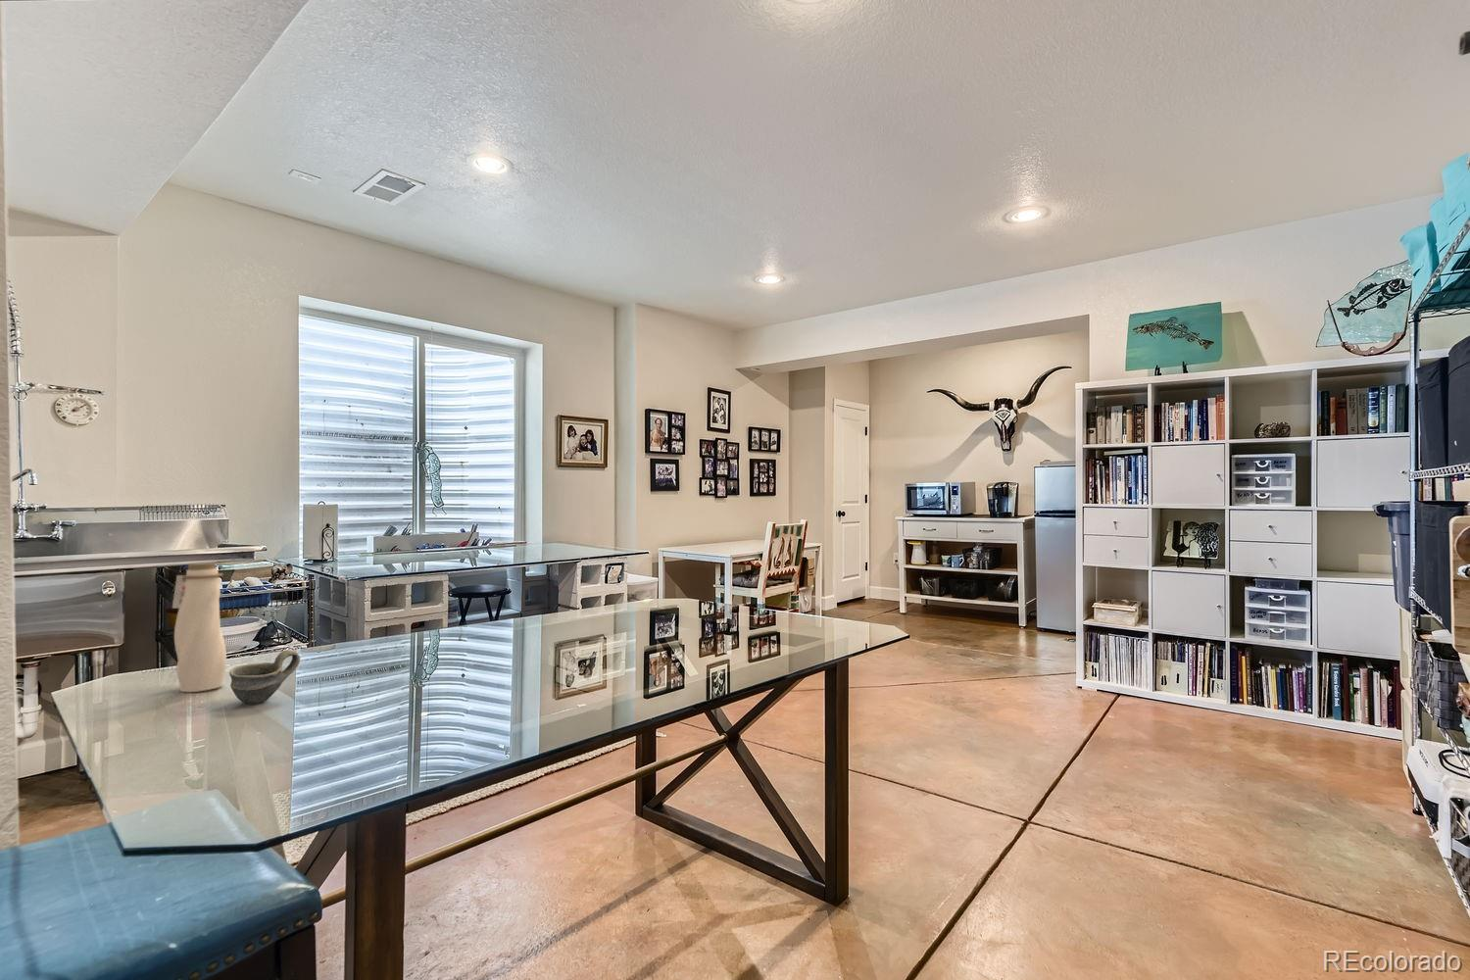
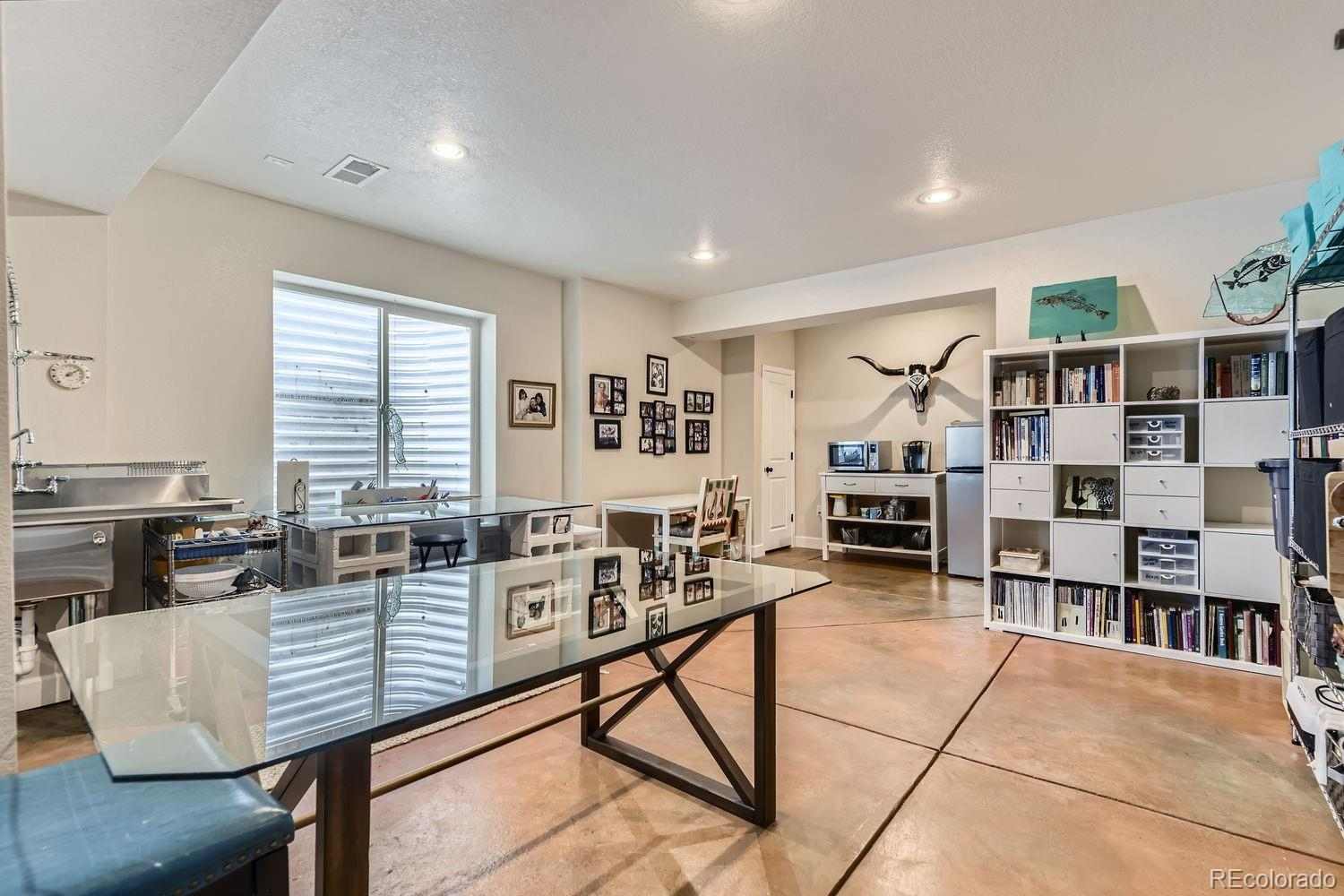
- water bottle [172,561,228,692]
- cup [229,649,301,705]
